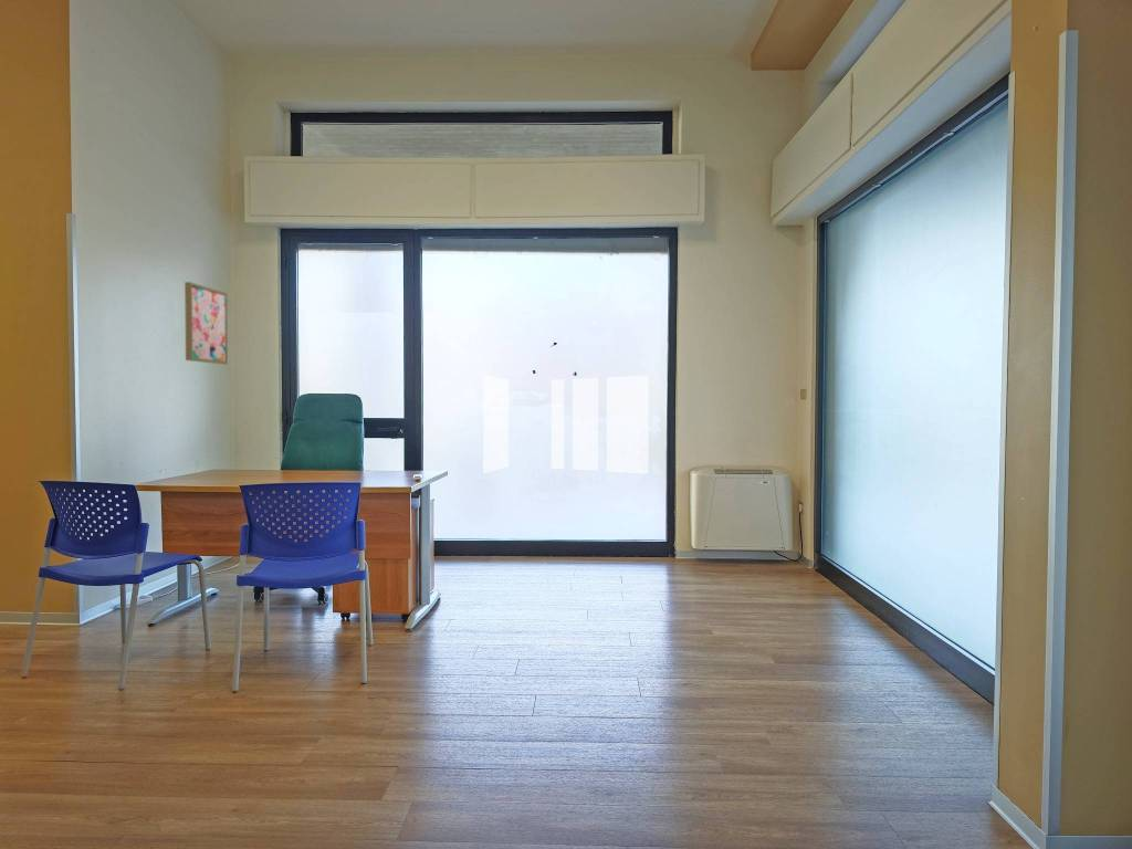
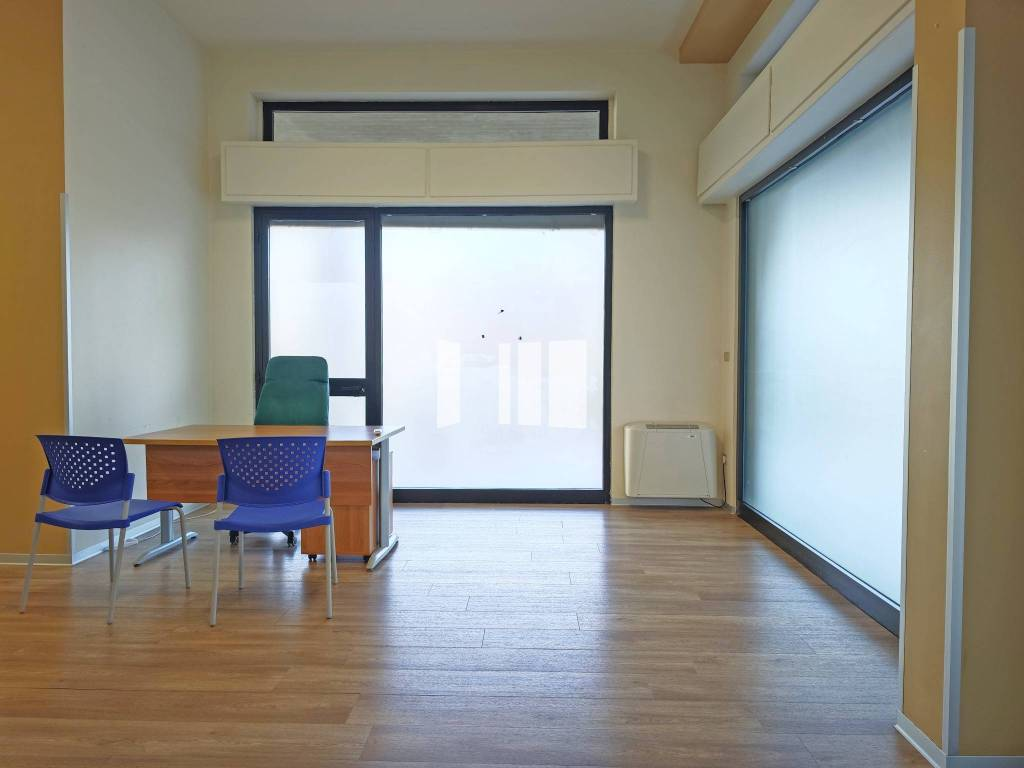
- wall art [184,281,229,366]
